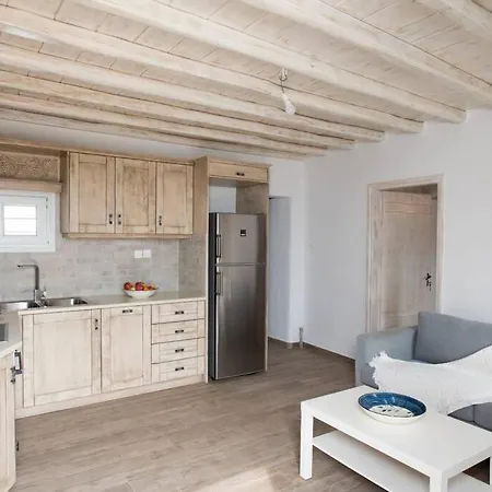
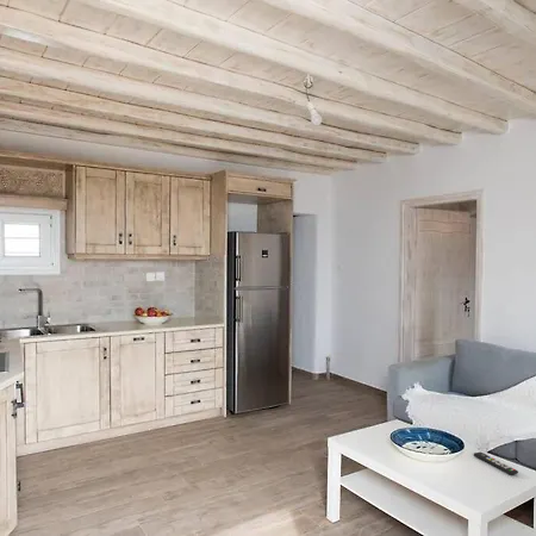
+ remote control [473,450,519,476]
